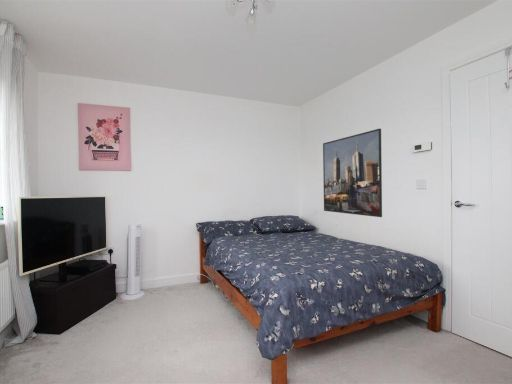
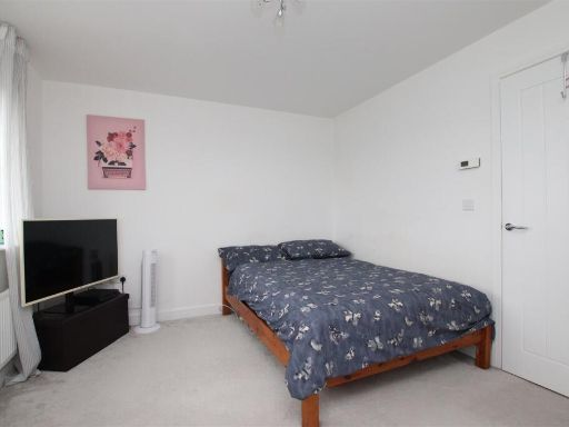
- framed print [322,128,383,218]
